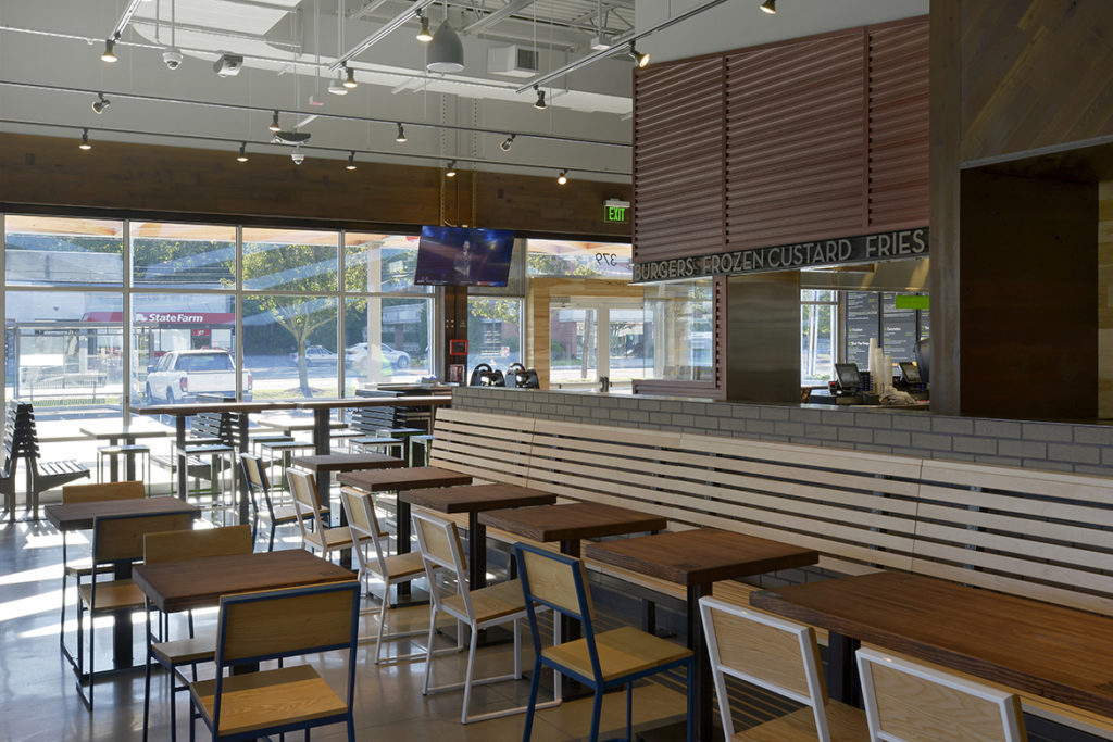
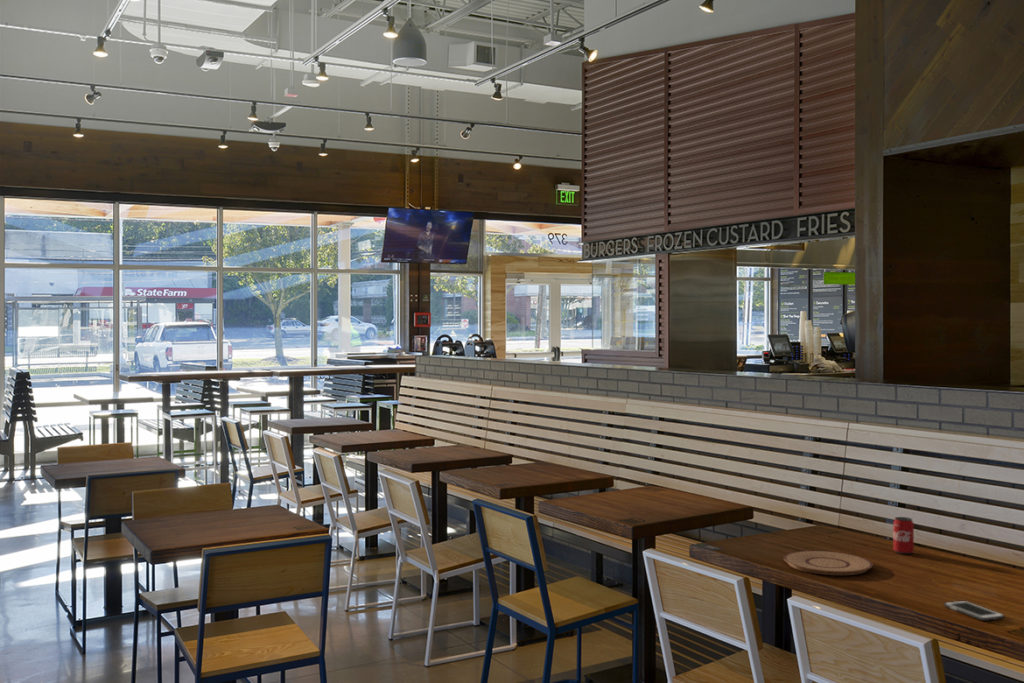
+ plate [783,550,874,576]
+ cell phone [943,600,1005,622]
+ soda can [892,516,915,555]
